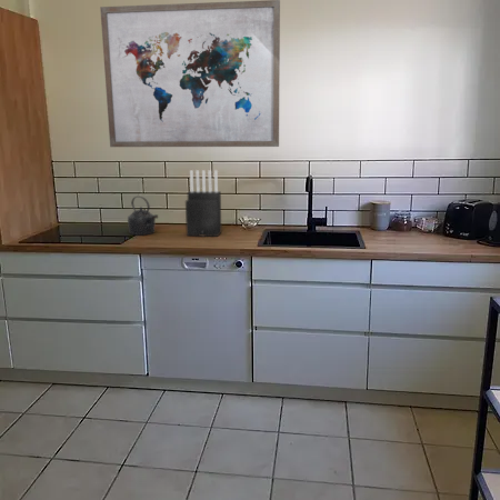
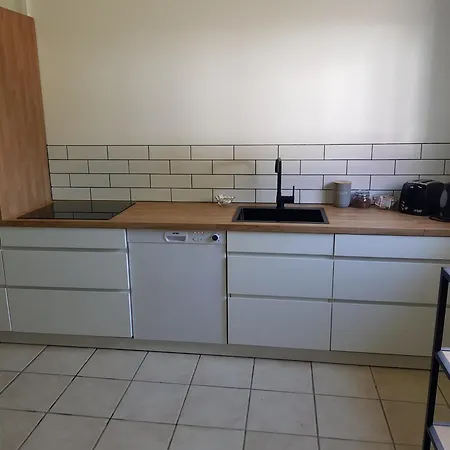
- wall art [99,0,281,148]
- knife block [184,169,222,238]
- kettle [127,196,159,237]
